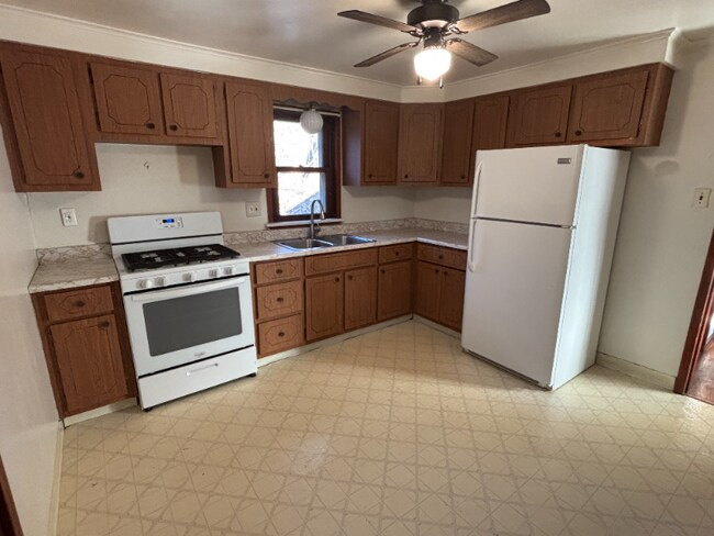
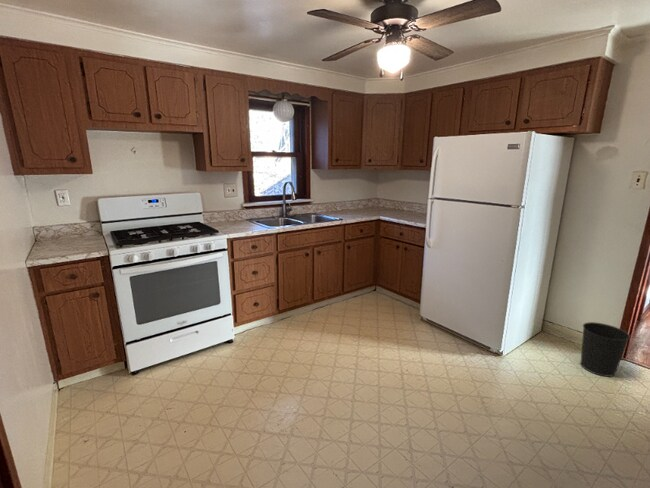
+ wastebasket [579,321,631,378]
